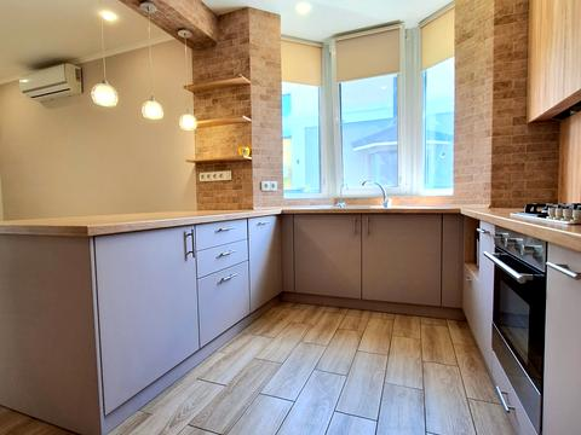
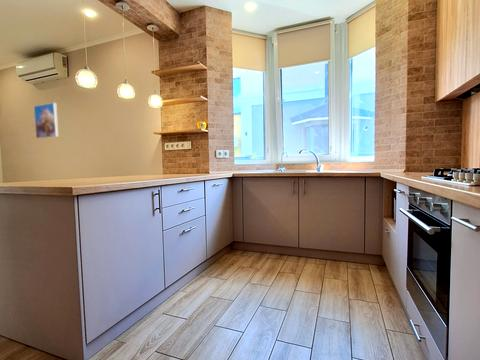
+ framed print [33,102,59,139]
